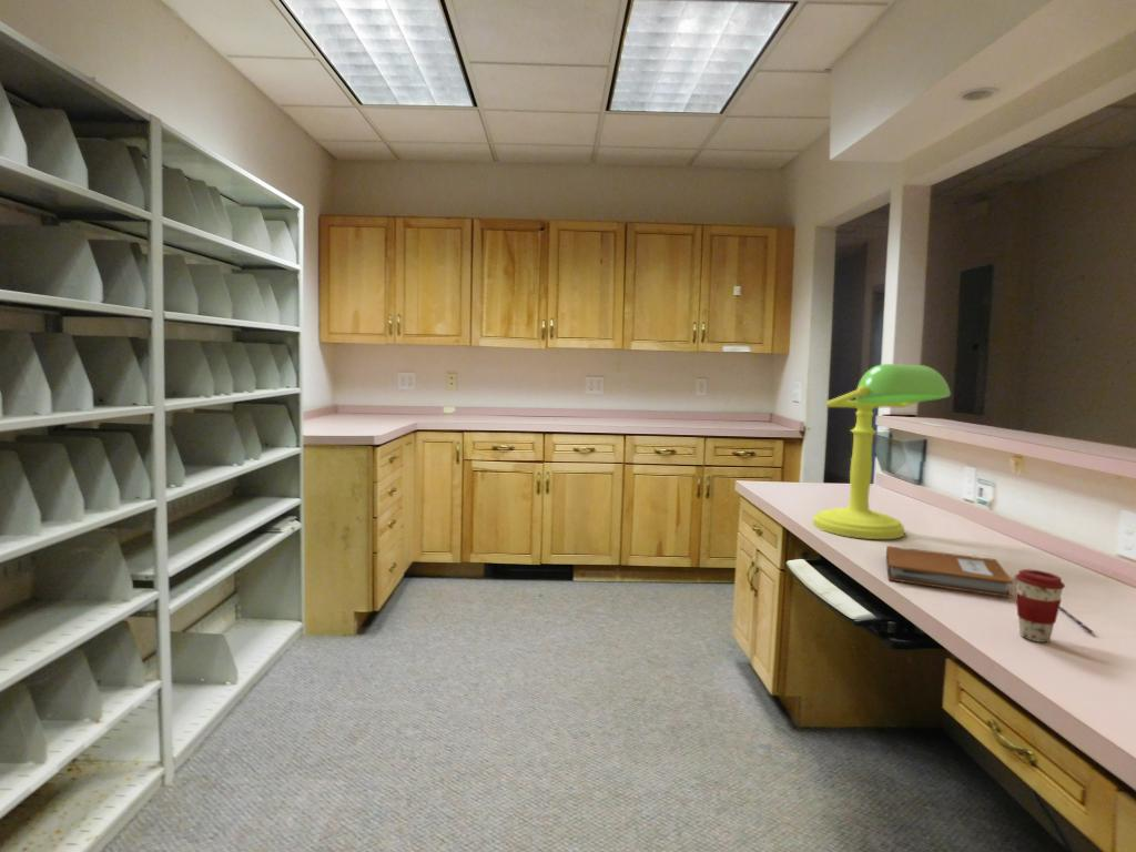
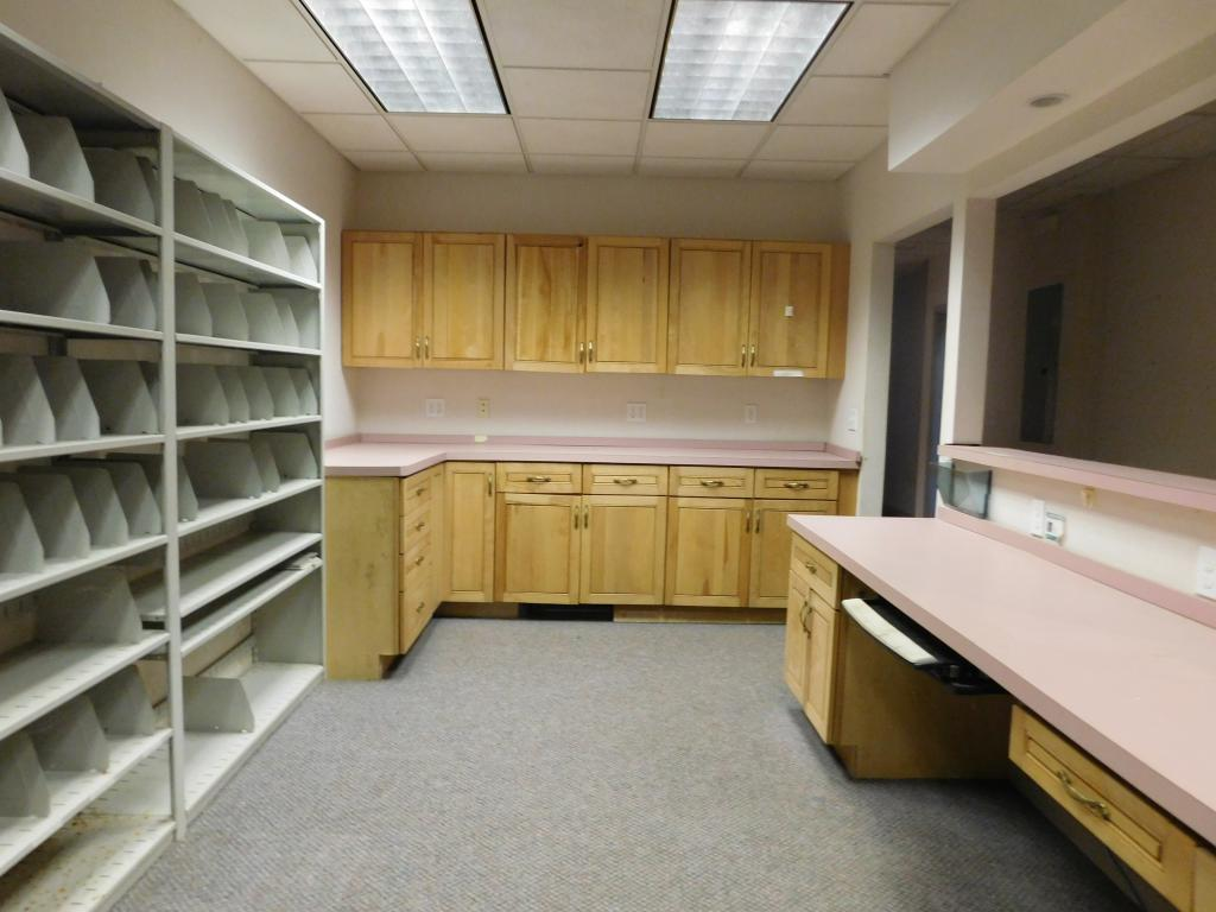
- pen [1058,606,1094,635]
- coffee cup [1014,568,1066,643]
- notebook [885,545,1014,599]
- desk lamp [812,363,952,540]
